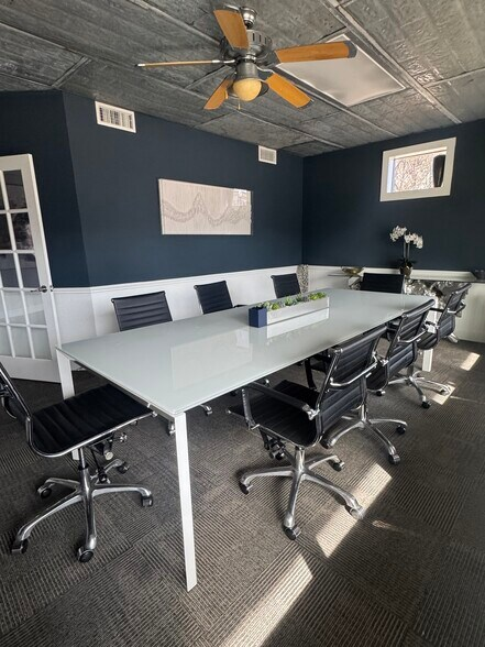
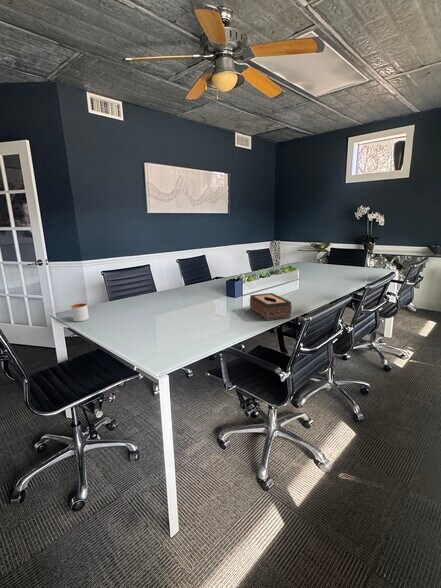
+ tissue box [249,292,293,322]
+ mug [70,302,90,323]
